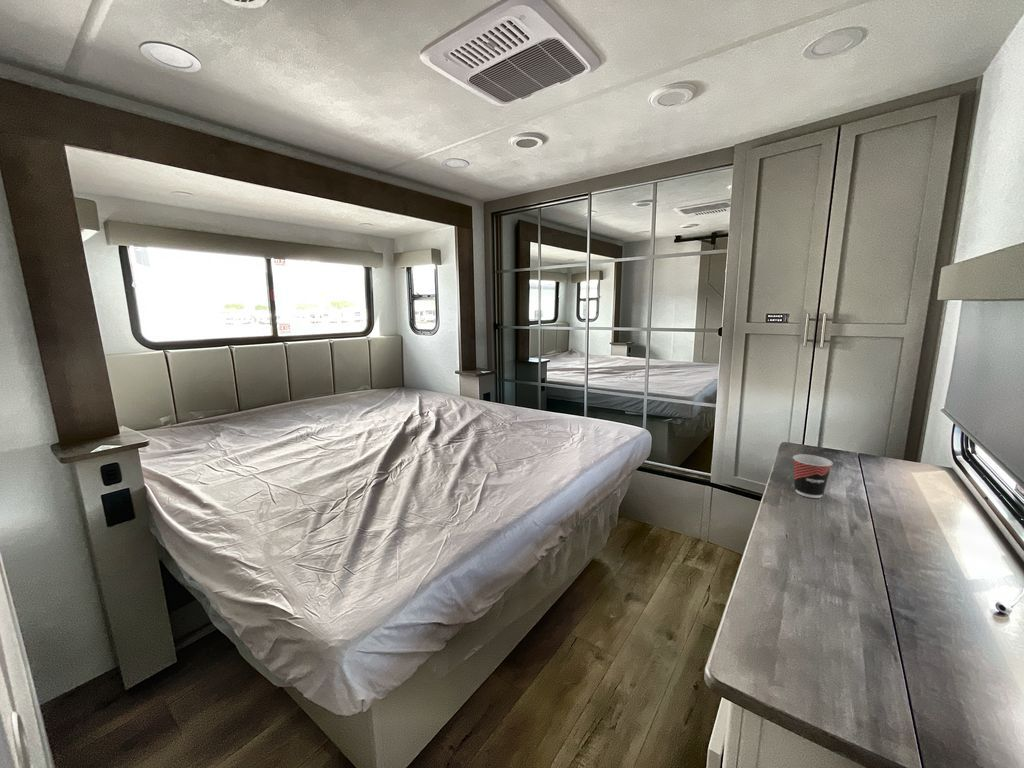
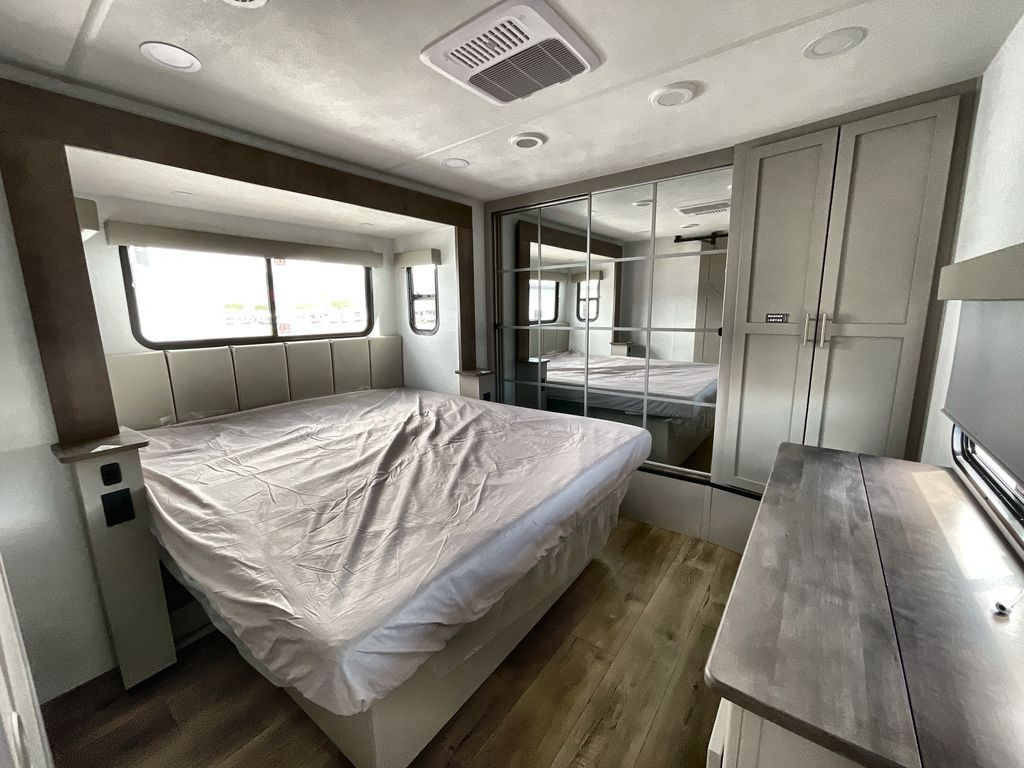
- cup [792,453,834,499]
